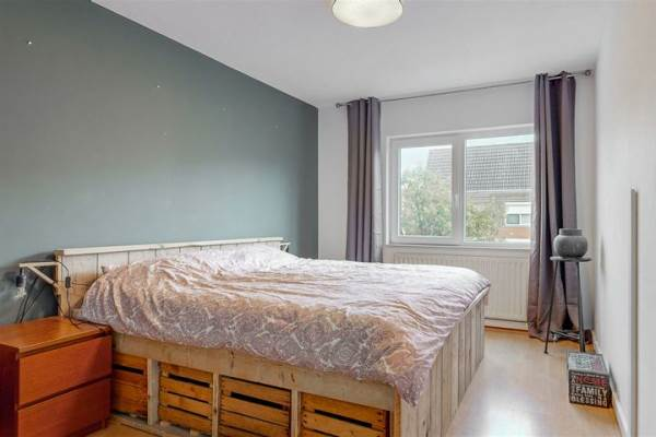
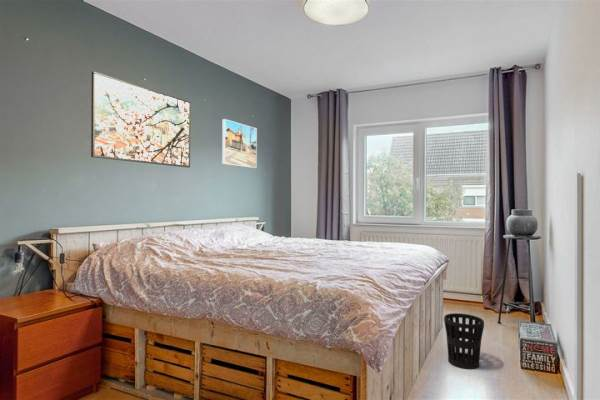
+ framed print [221,118,258,169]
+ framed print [90,70,191,169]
+ wastebasket [443,312,485,370]
